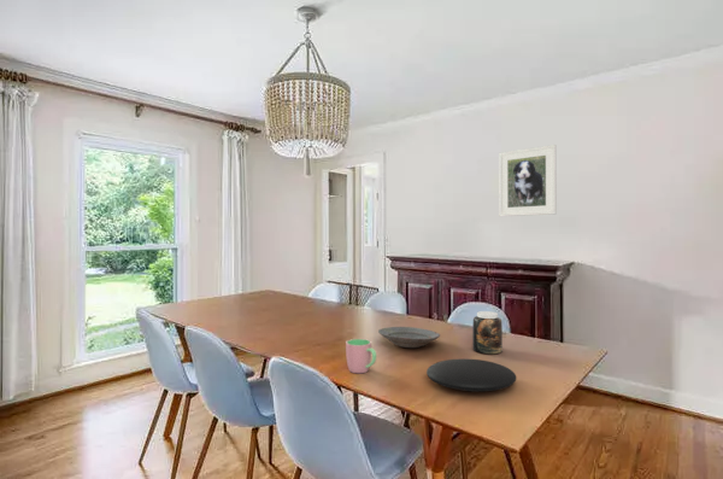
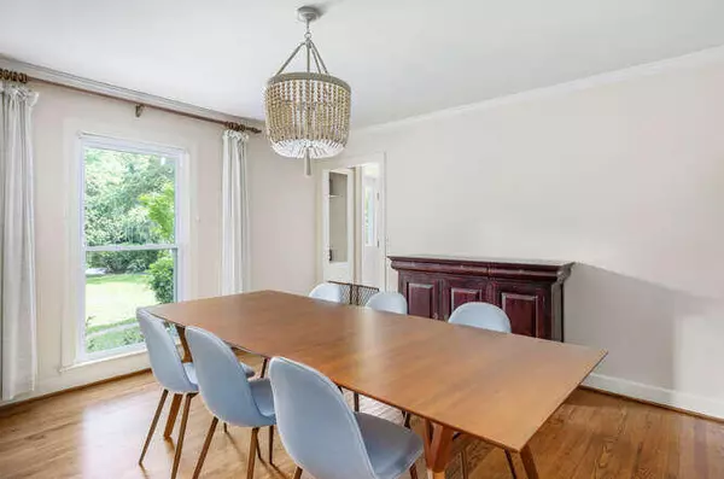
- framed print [498,144,557,217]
- plate [377,326,441,349]
- jar [471,310,504,355]
- cup [345,338,377,374]
- plate [425,357,517,393]
